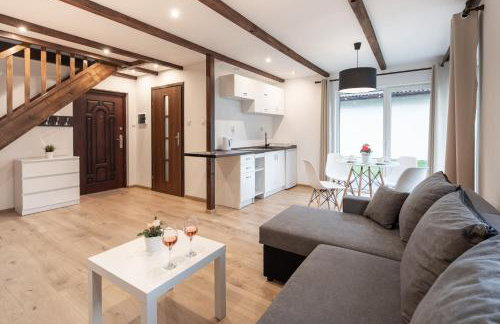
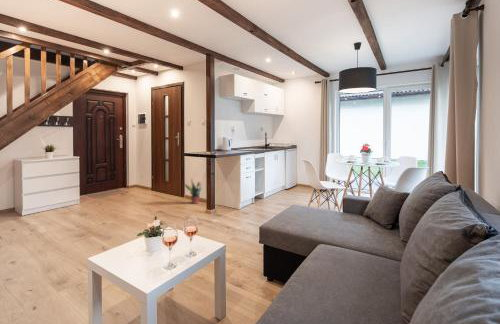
+ potted plant [183,177,205,205]
